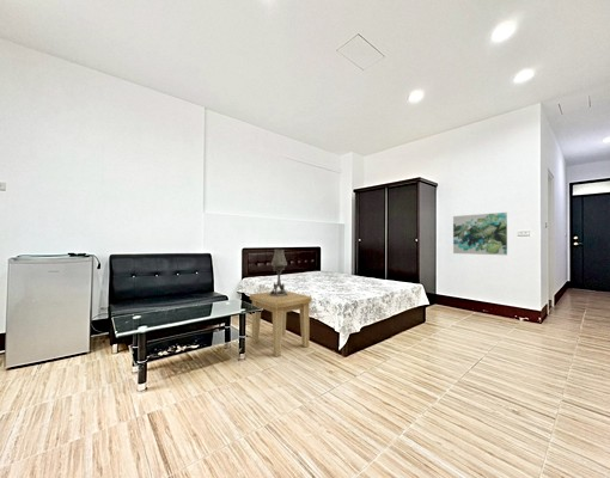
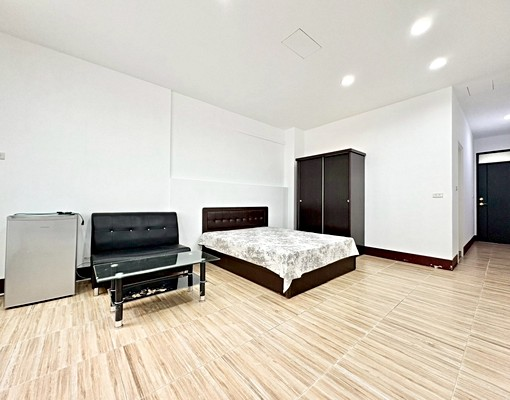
- table lamp [269,249,288,296]
- wall art [452,212,508,256]
- side table [249,289,313,357]
